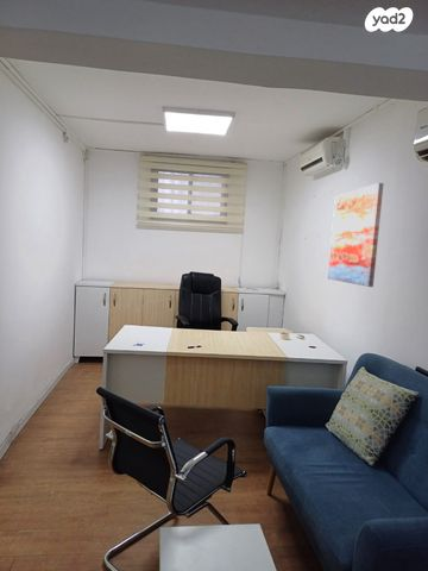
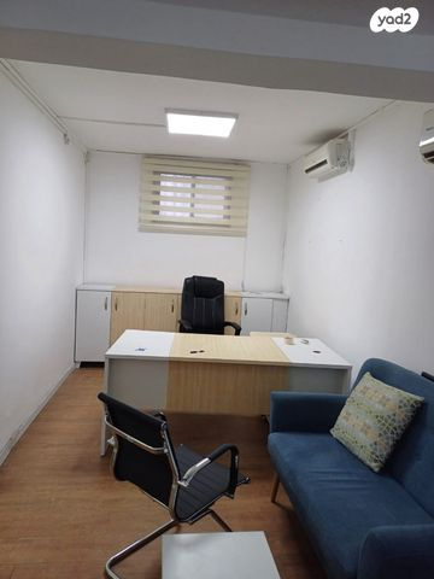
- wall art [327,182,385,288]
